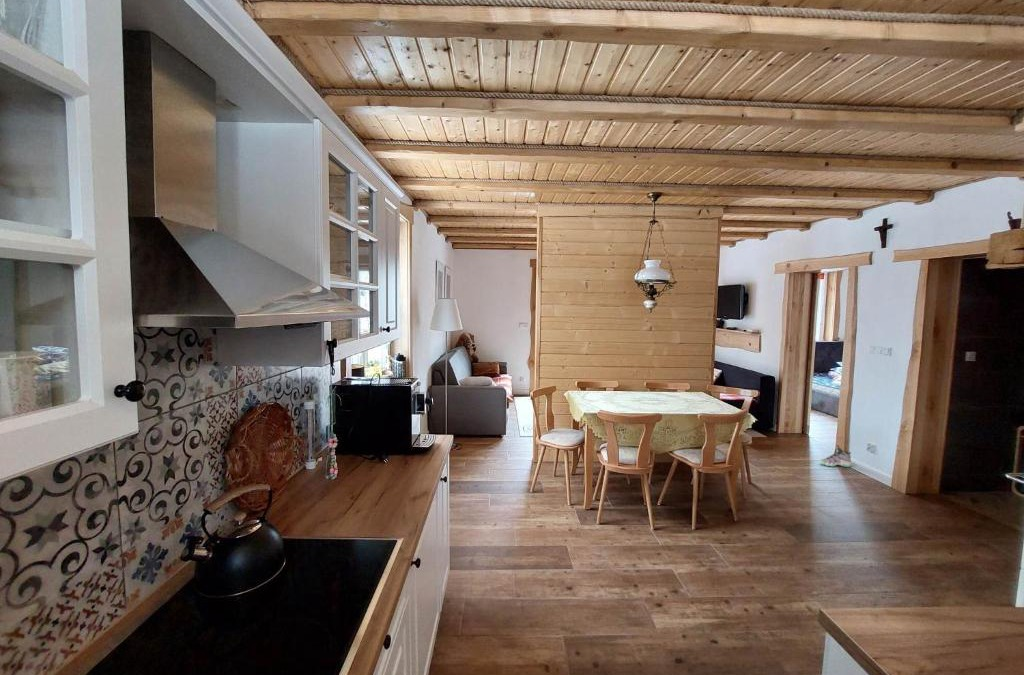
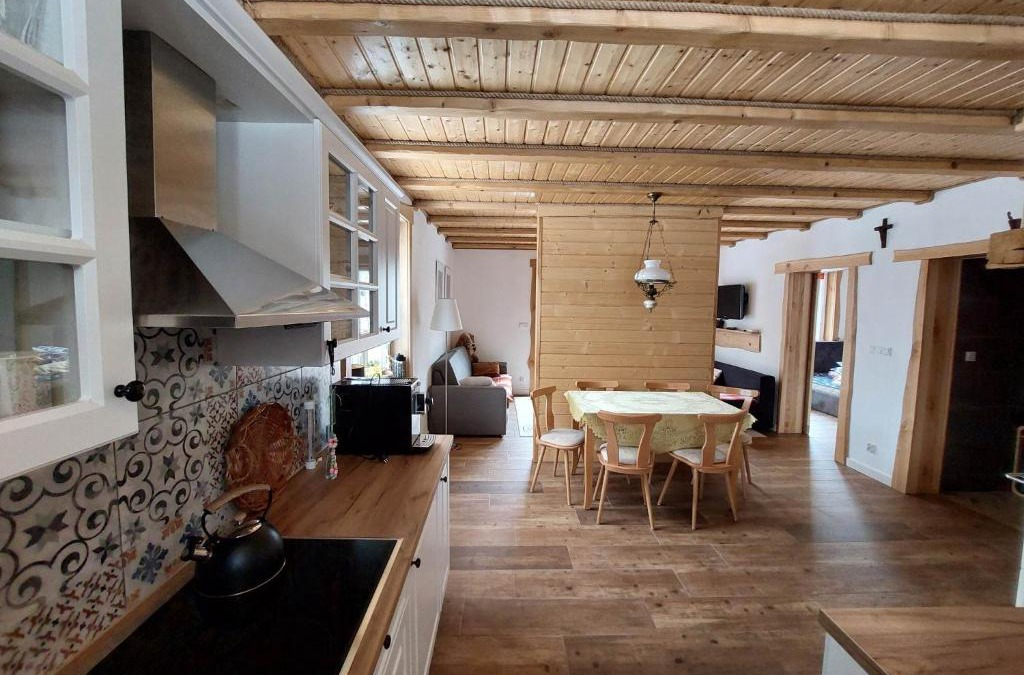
- sneaker [818,444,852,468]
